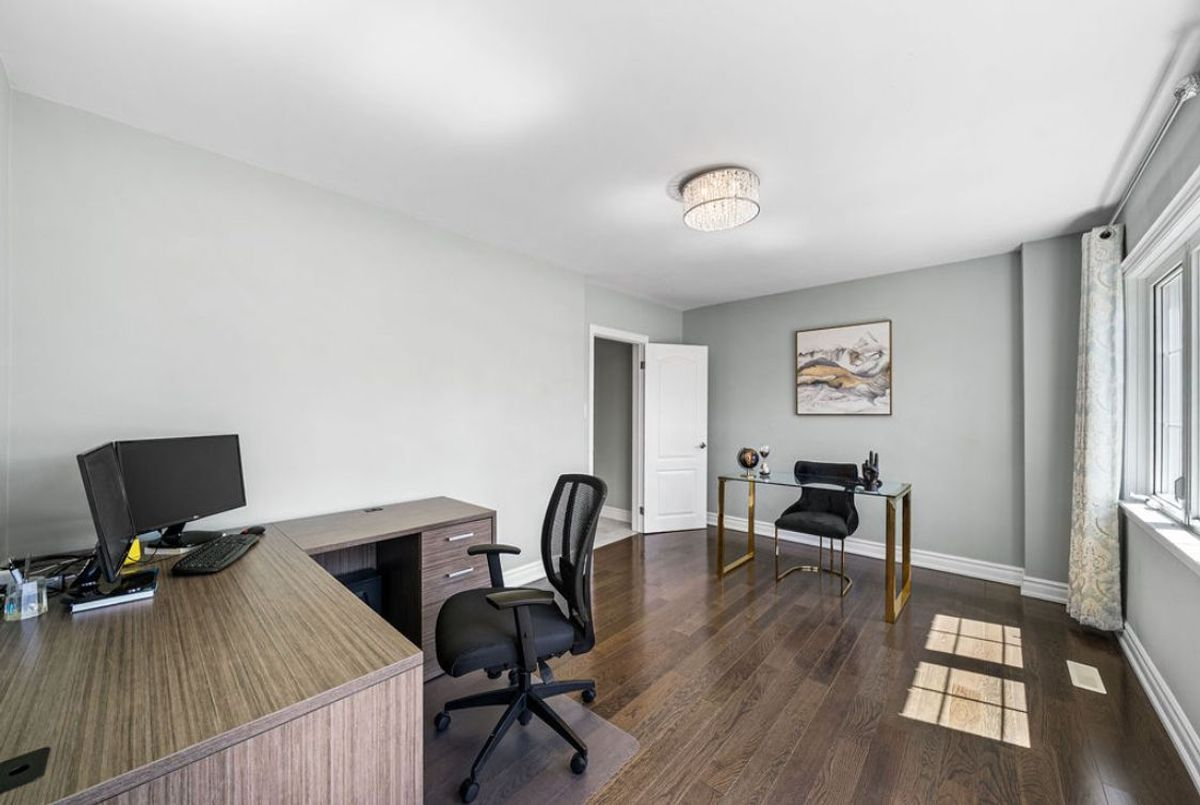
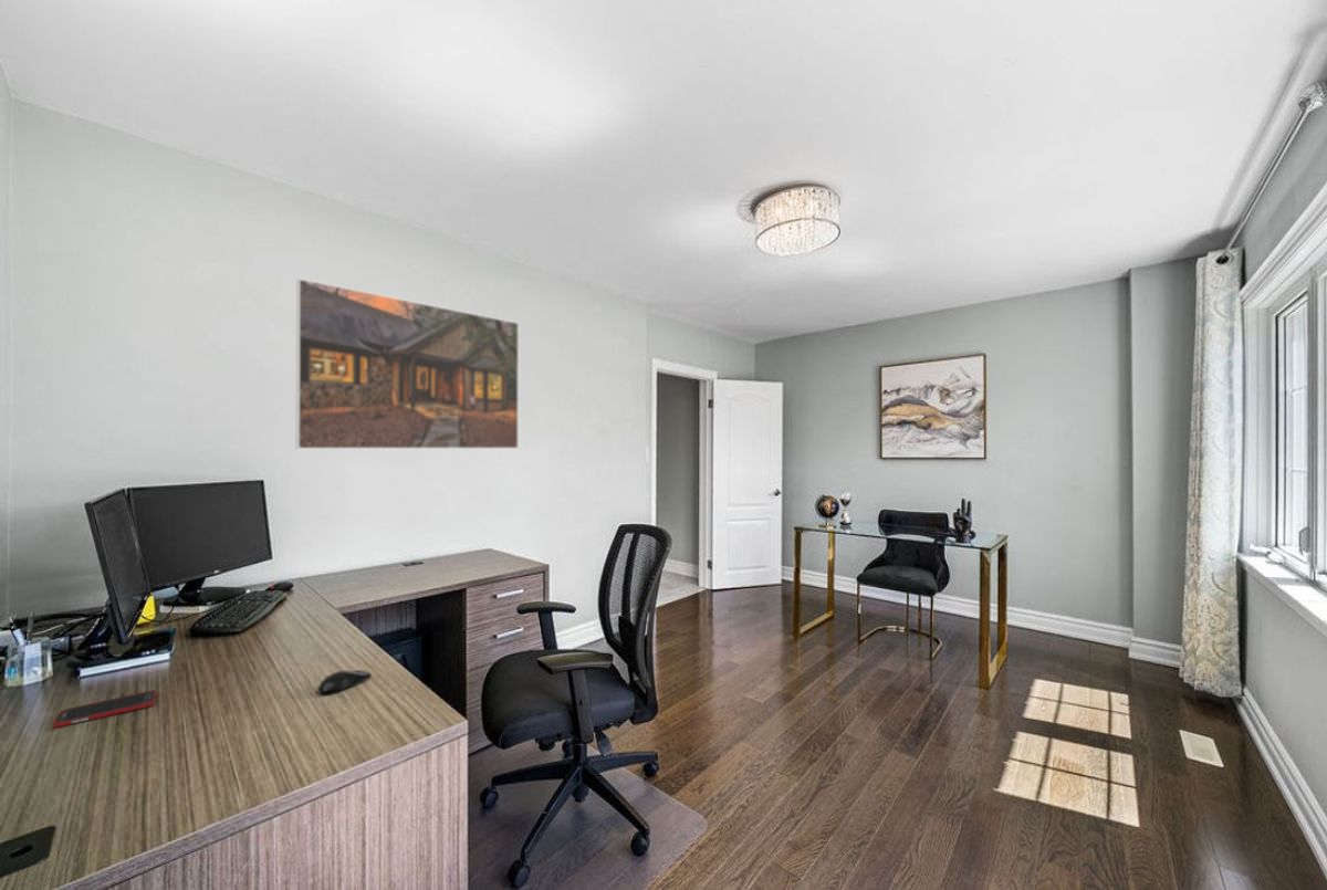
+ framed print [295,278,520,450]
+ computer mouse [316,669,373,697]
+ cell phone [52,689,157,729]
